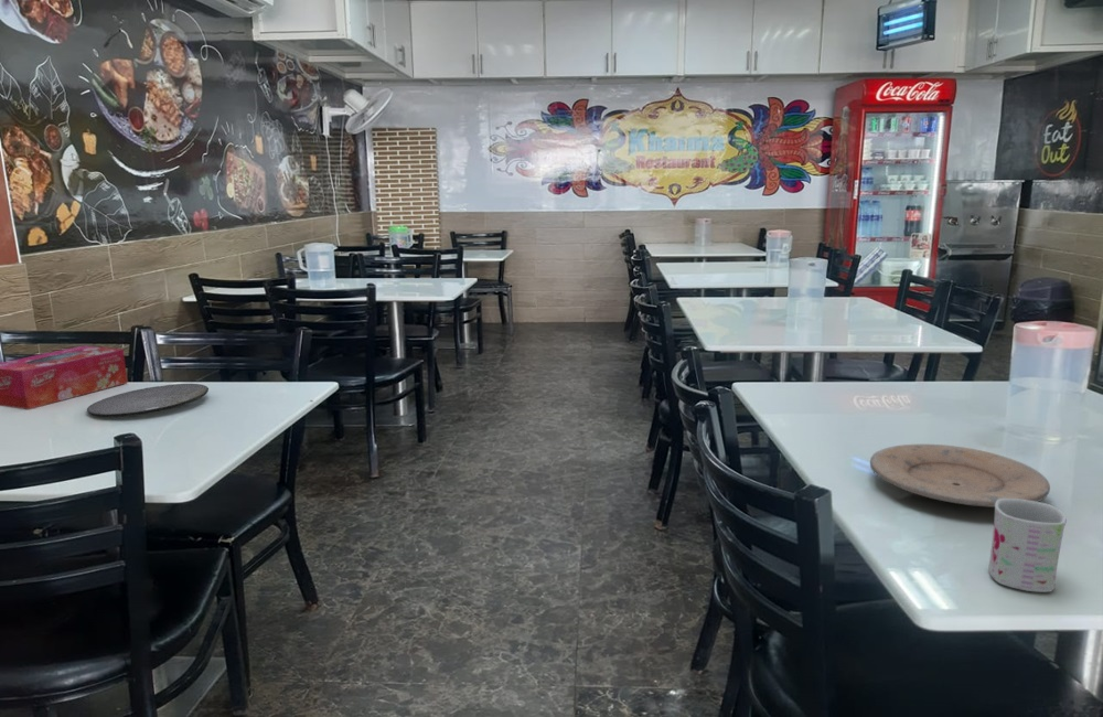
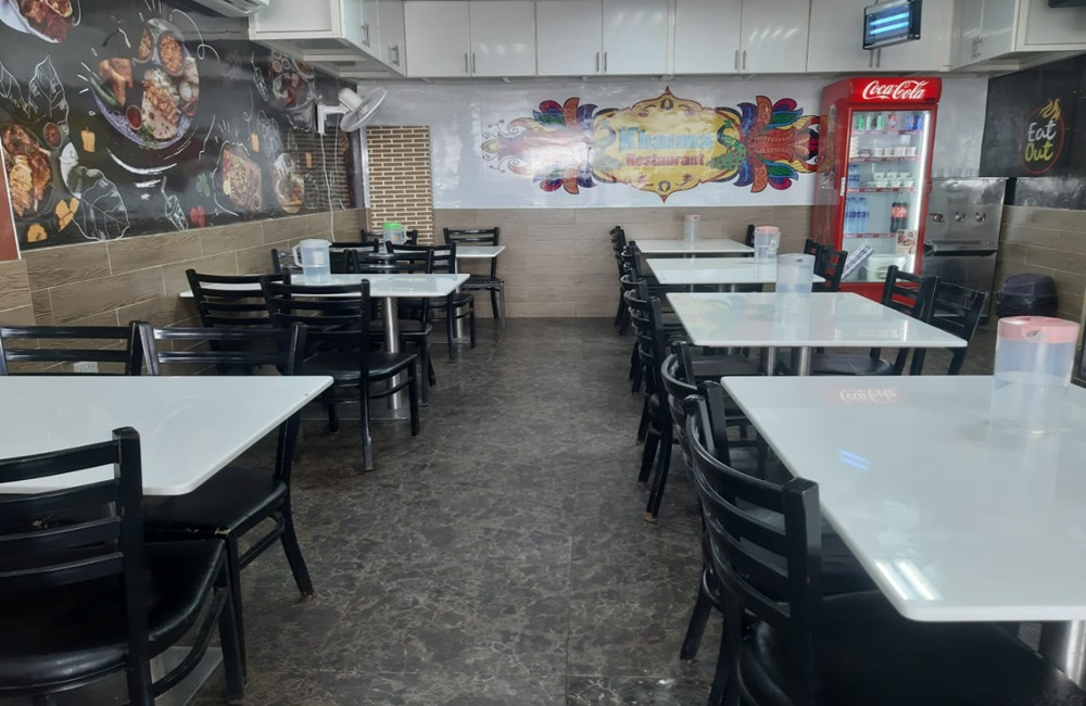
- mug [987,499,1068,593]
- plate [86,383,210,418]
- plate [869,443,1051,509]
- tissue box [0,345,129,410]
